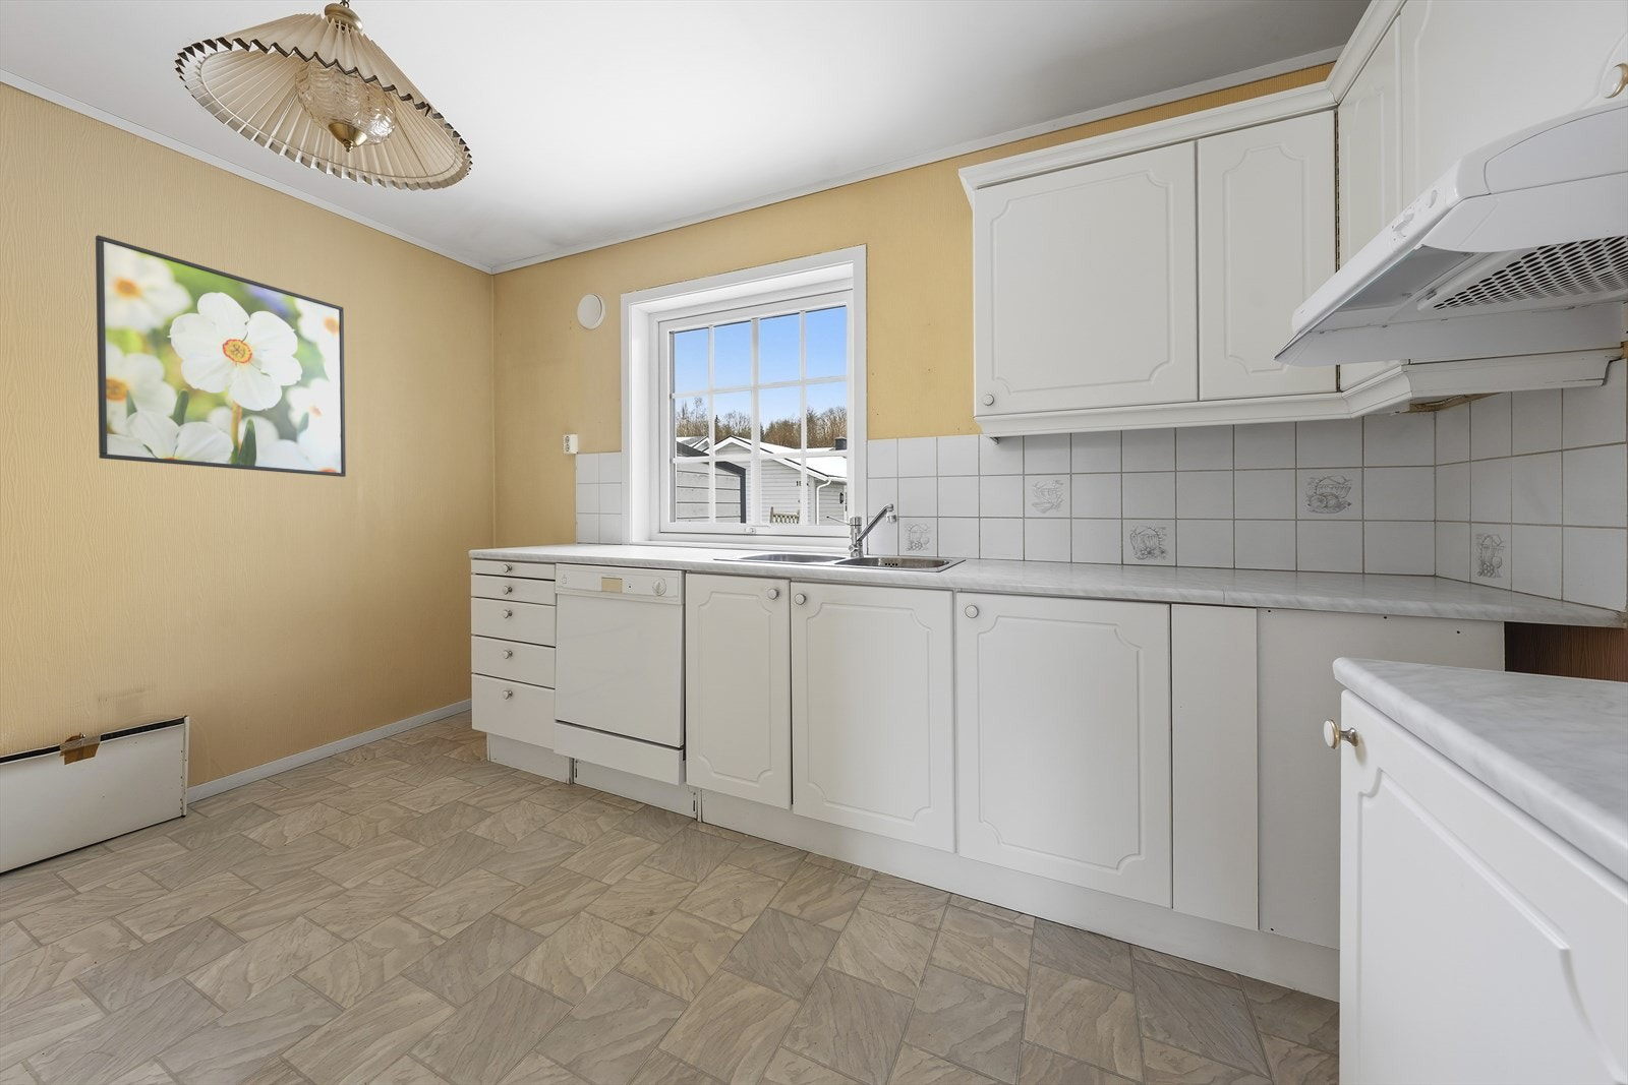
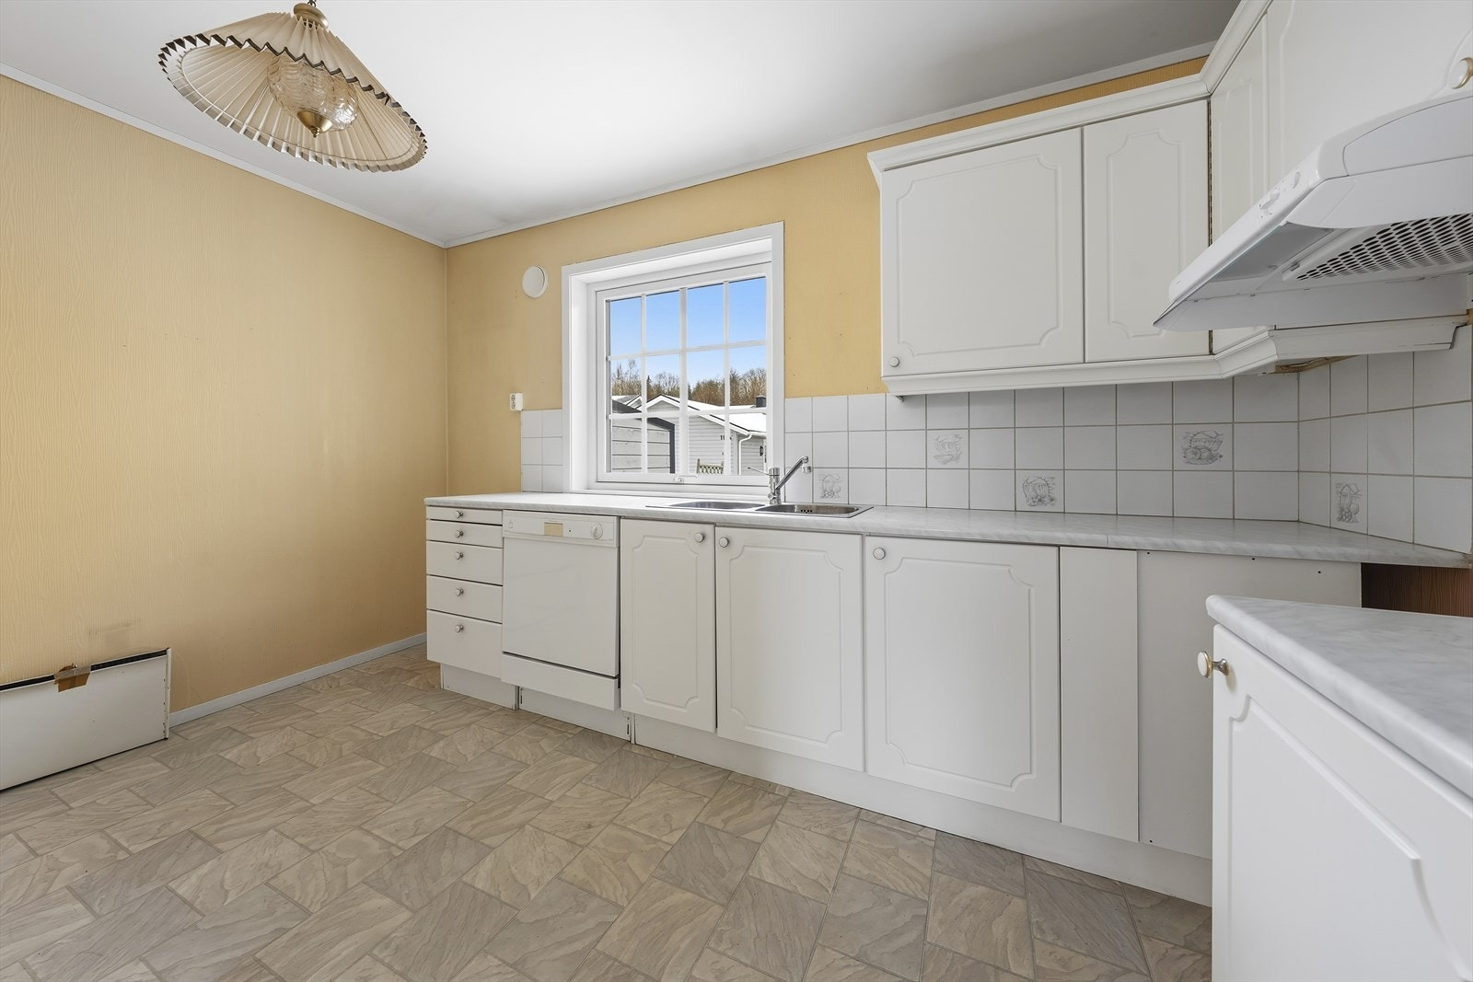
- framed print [94,234,346,478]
